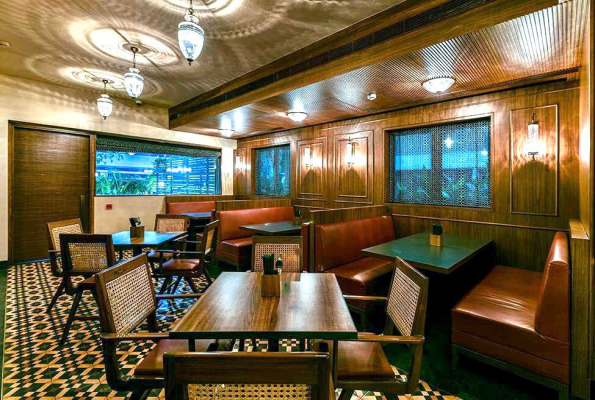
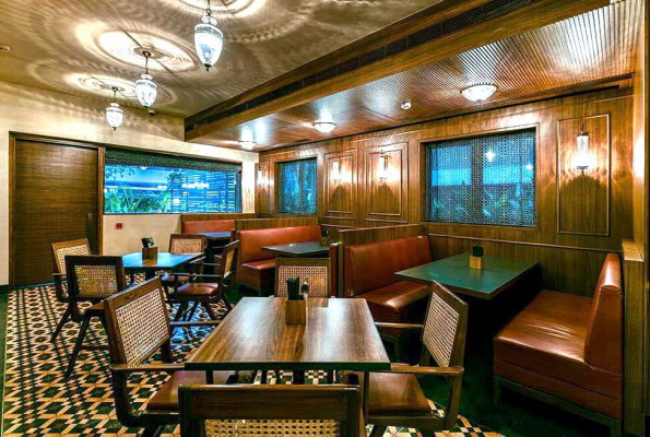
- bottle [281,246,302,296]
